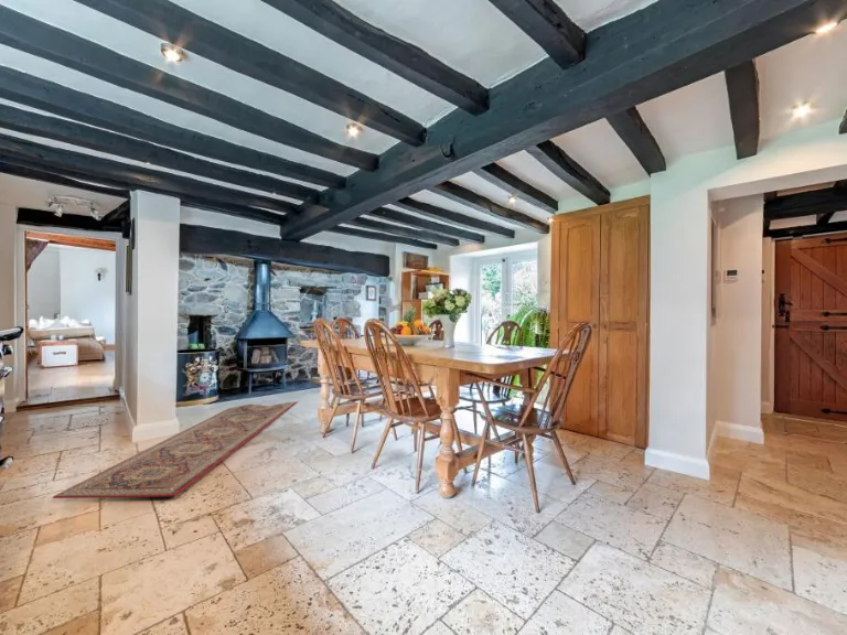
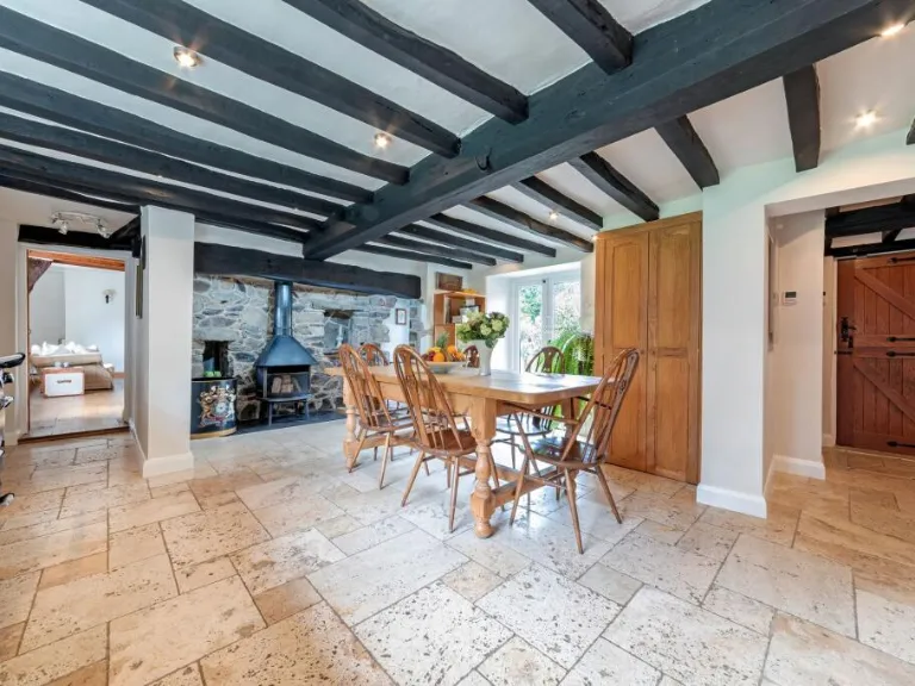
- rug [52,399,301,499]
